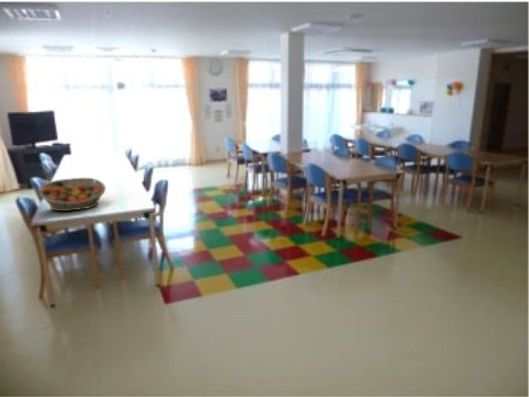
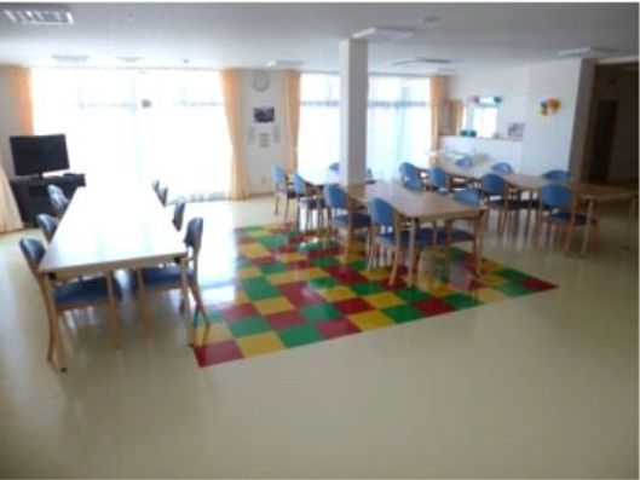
- fruit basket [38,177,107,212]
